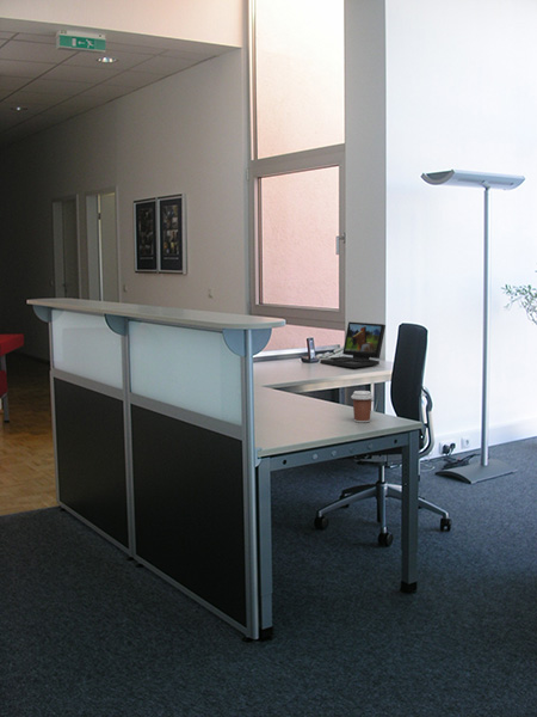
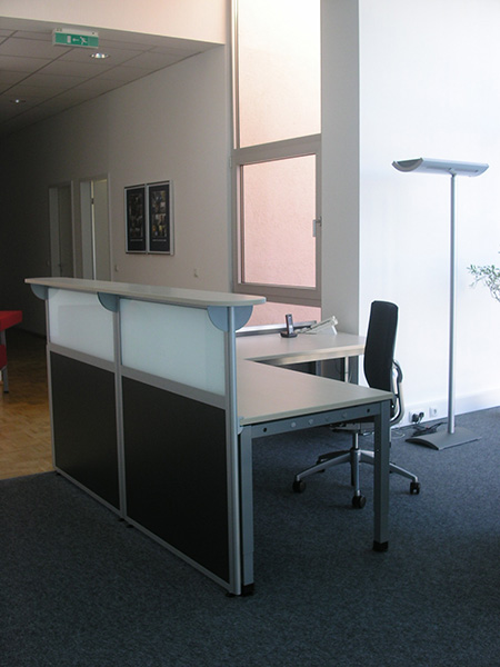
- coffee cup [350,390,375,424]
- laptop [319,320,387,368]
